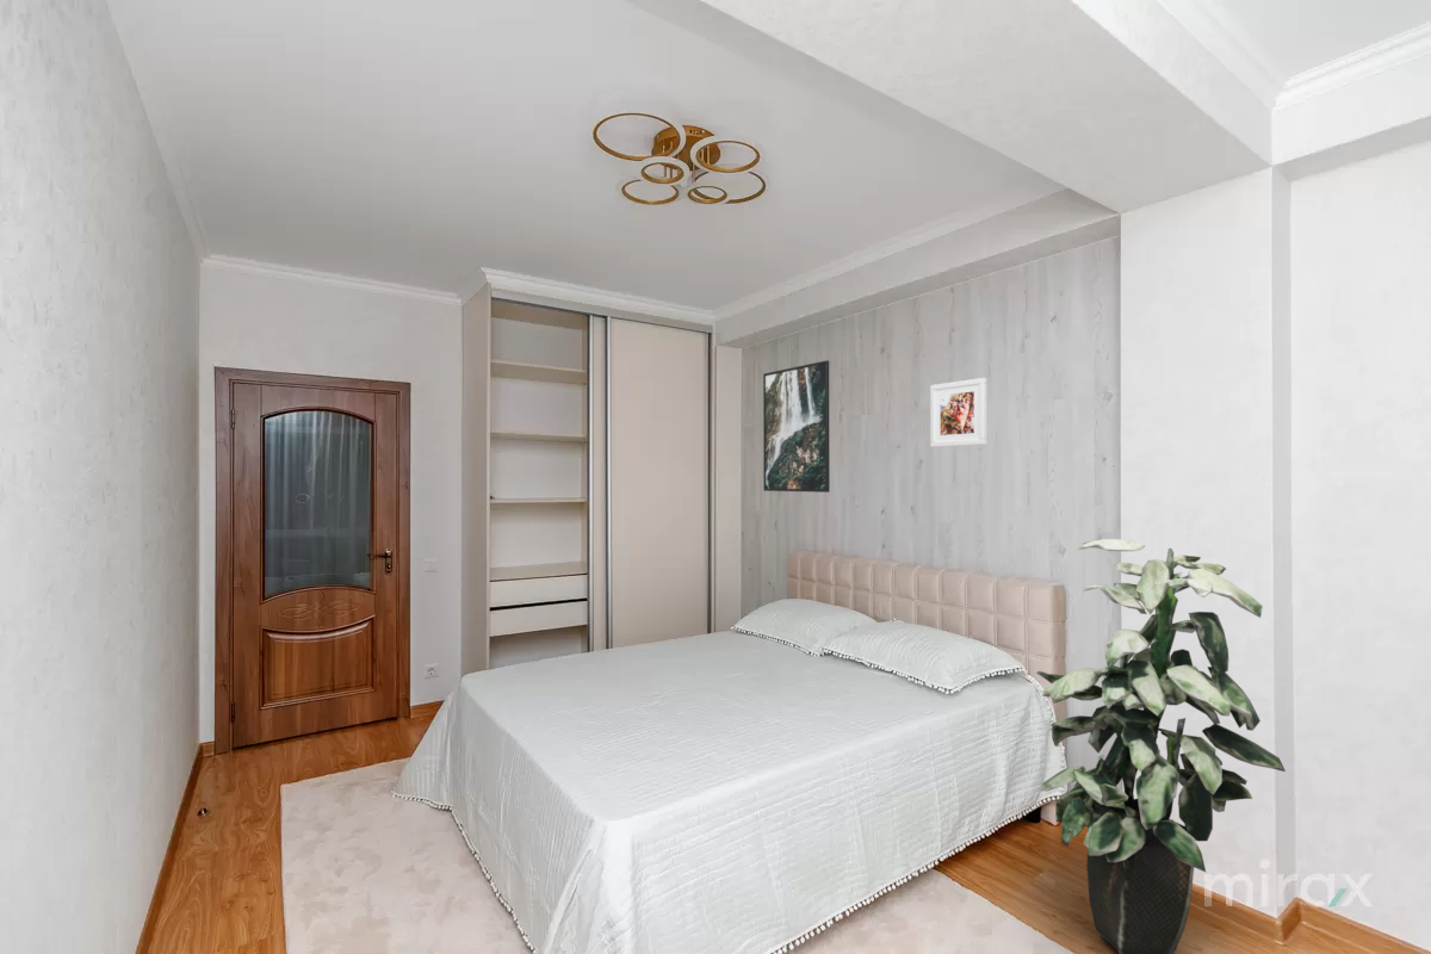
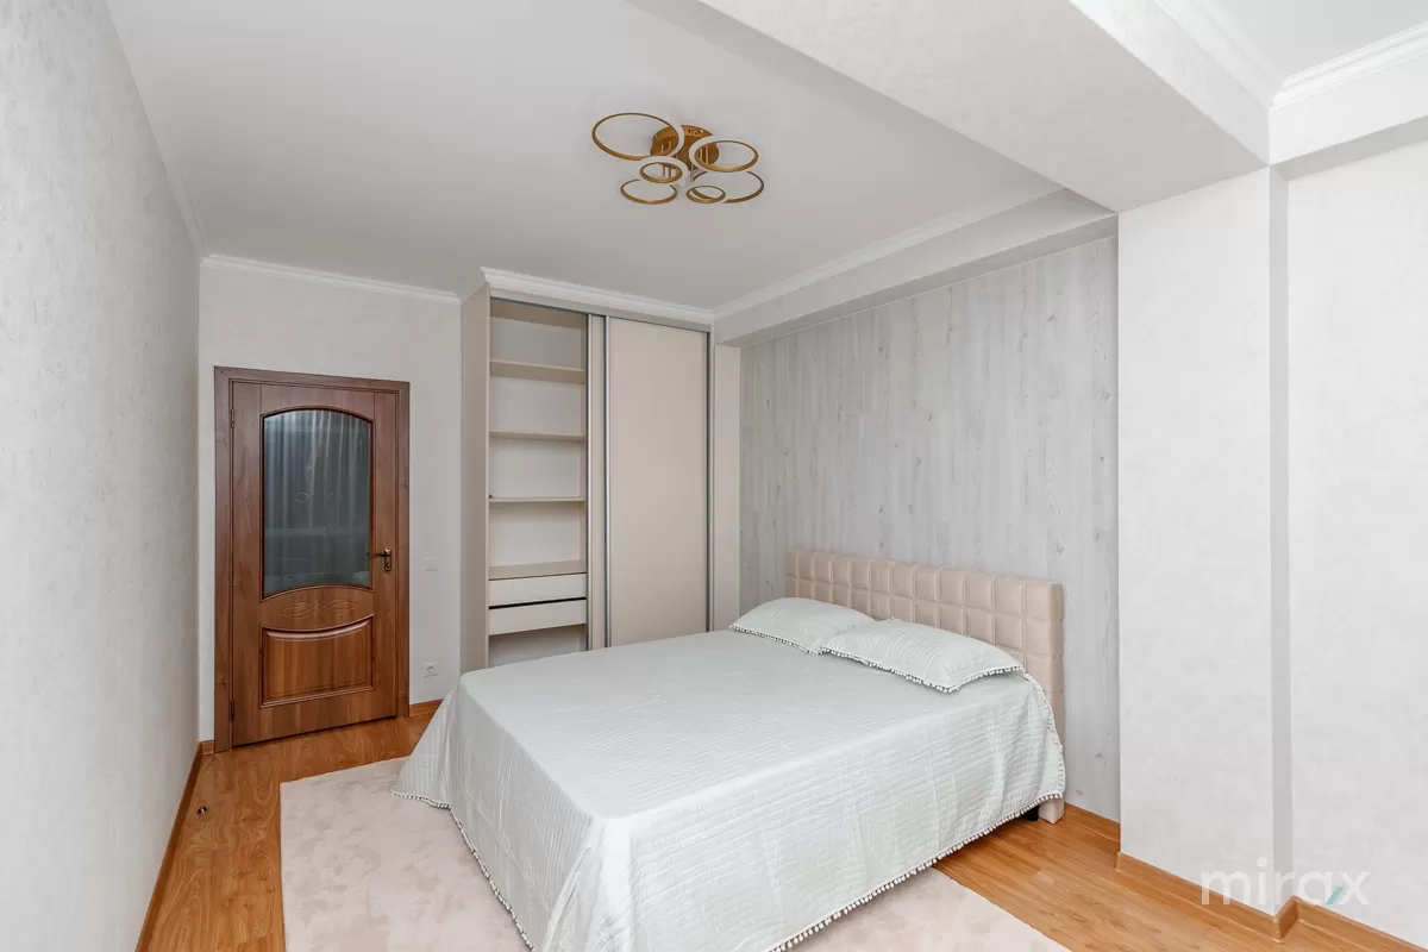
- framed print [929,377,987,448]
- indoor plant [1035,538,1287,954]
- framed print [762,359,831,494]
